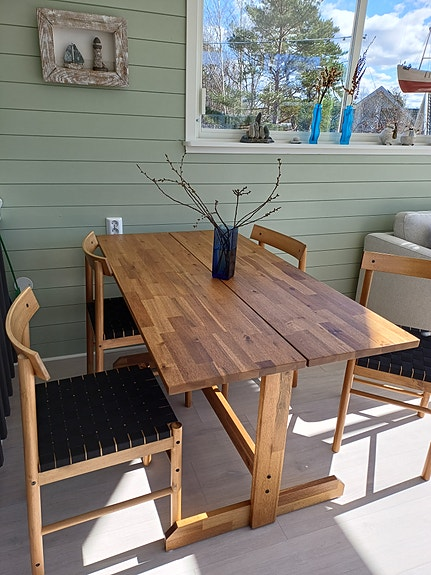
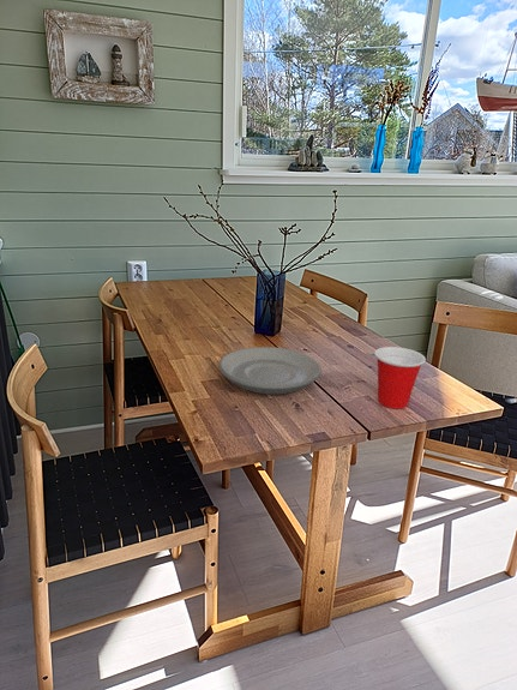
+ plate [218,346,323,396]
+ cup [373,346,427,409]
